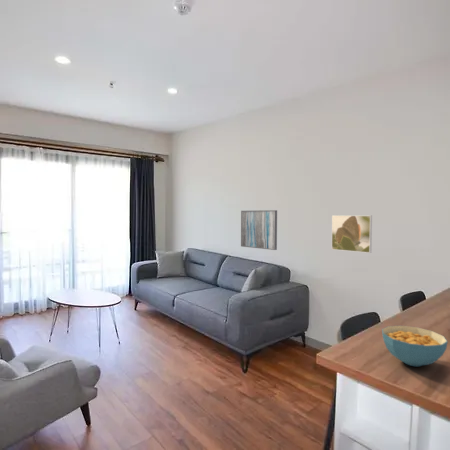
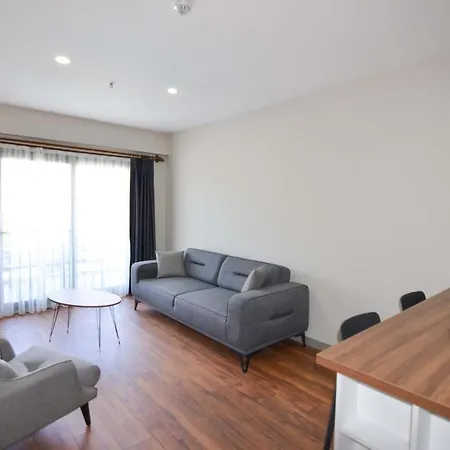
- wall art [240,209,278,251]
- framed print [331,214,373,254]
- cereal bowl [381,325,449,367]
